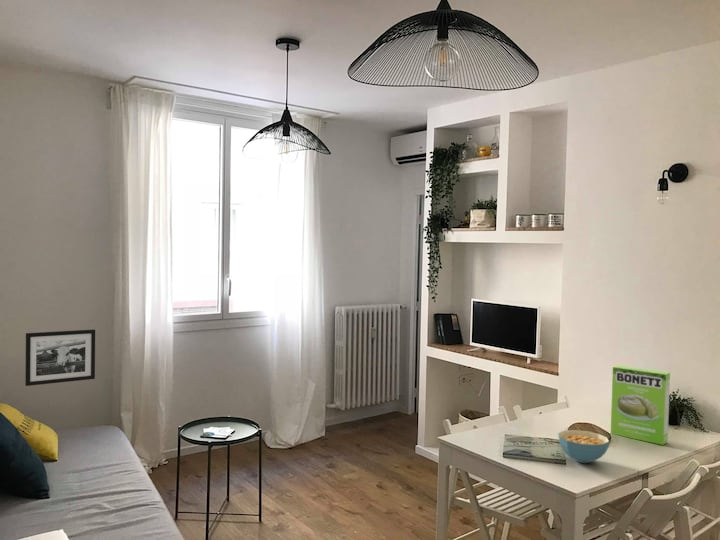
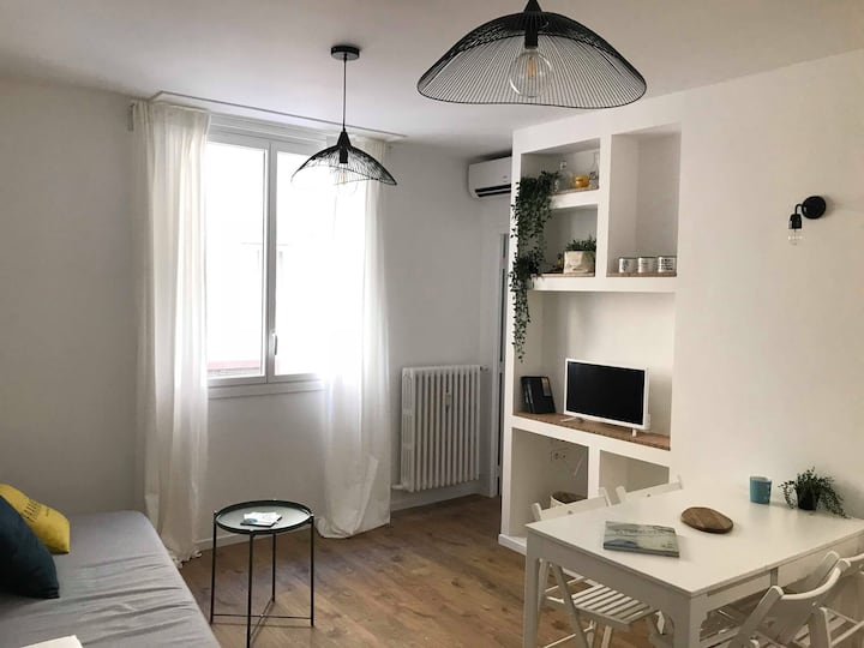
- picture frame [24,328,96,387]
- cereal bowl [557,429,610,464]
- cake mix box [610,364,671,446]
